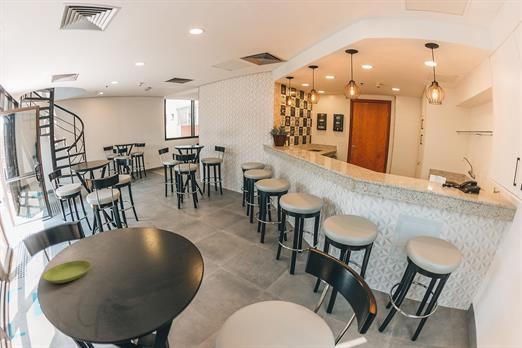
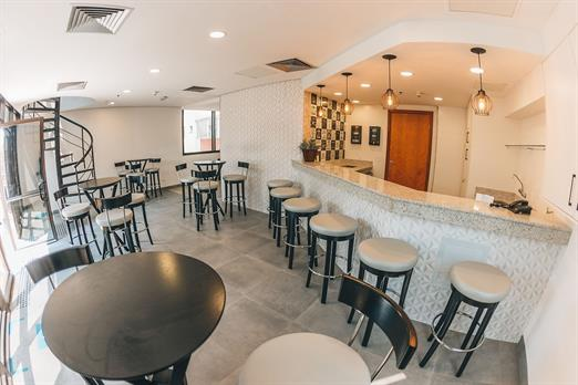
- saucer [42,260,92,284]
